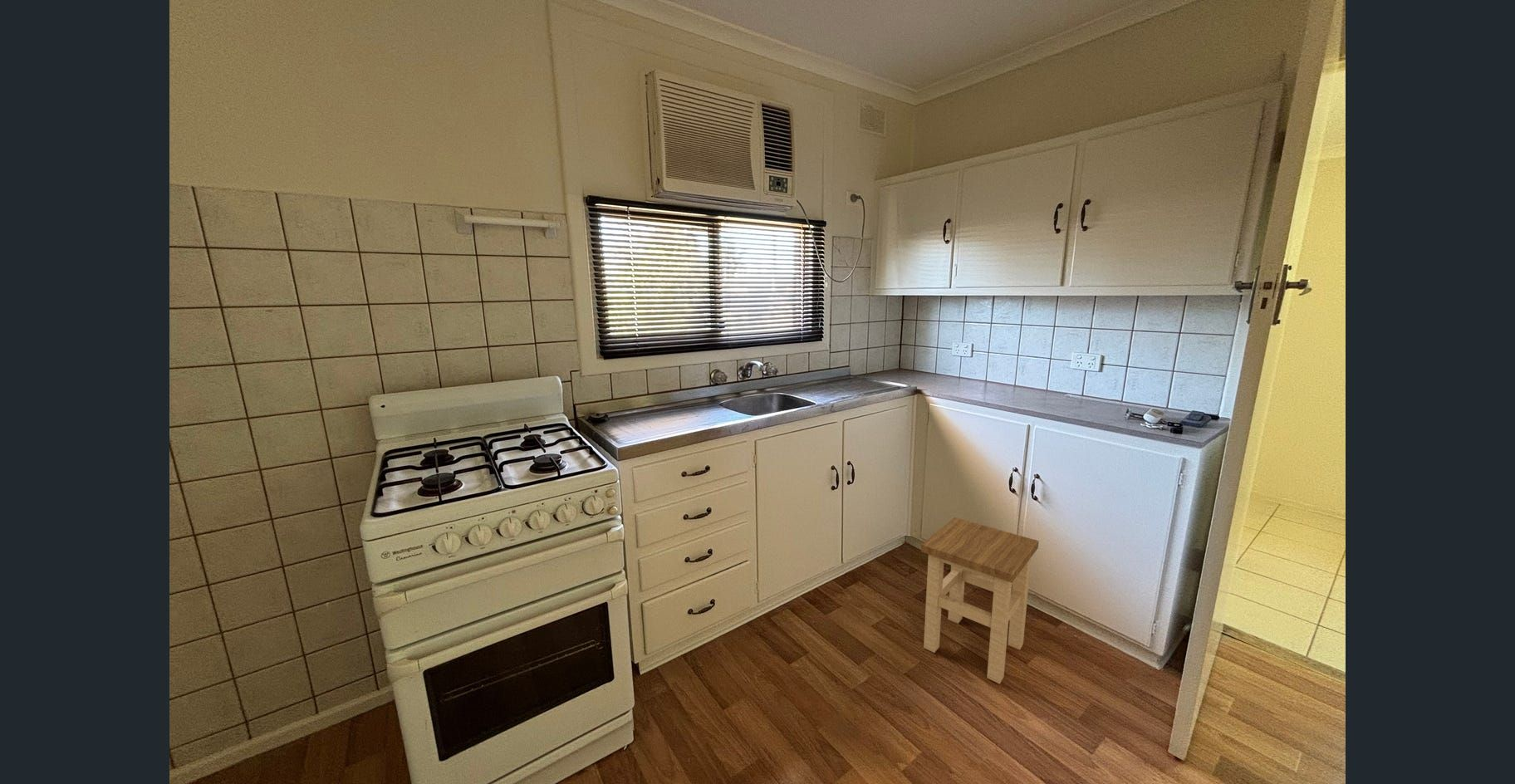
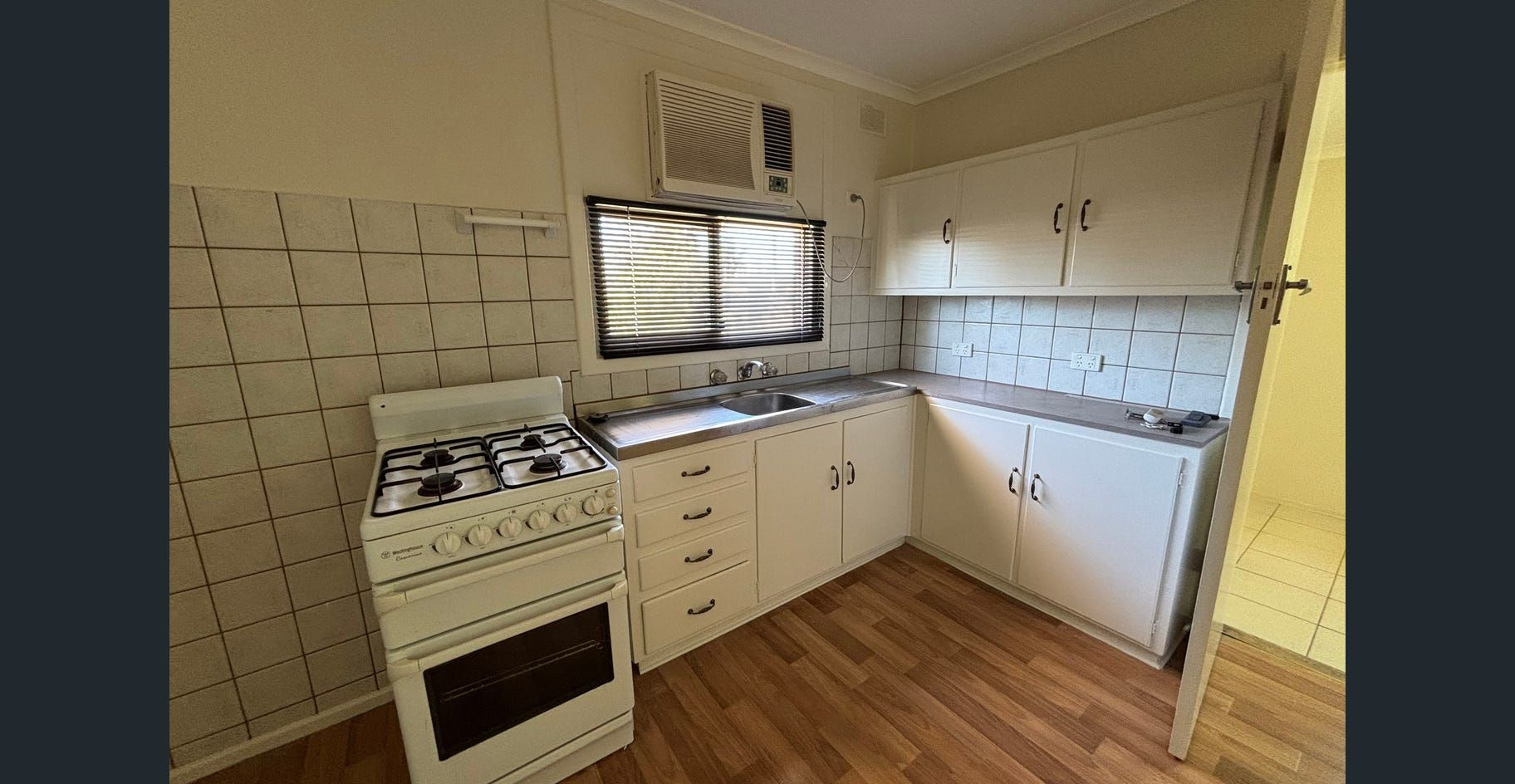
- stool [920,517,1040,684]
